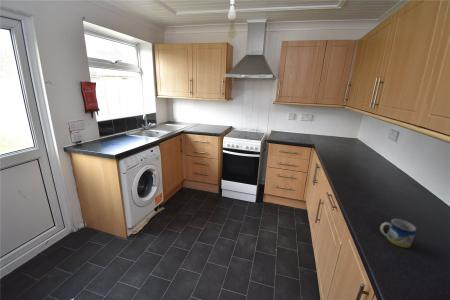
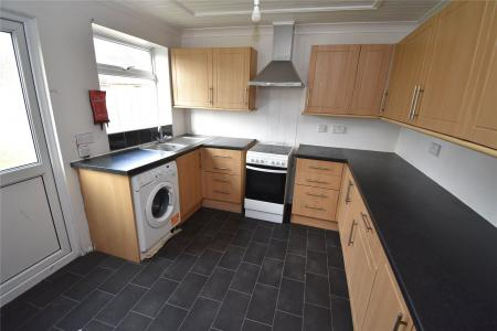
- mug [379,218,417,249]
